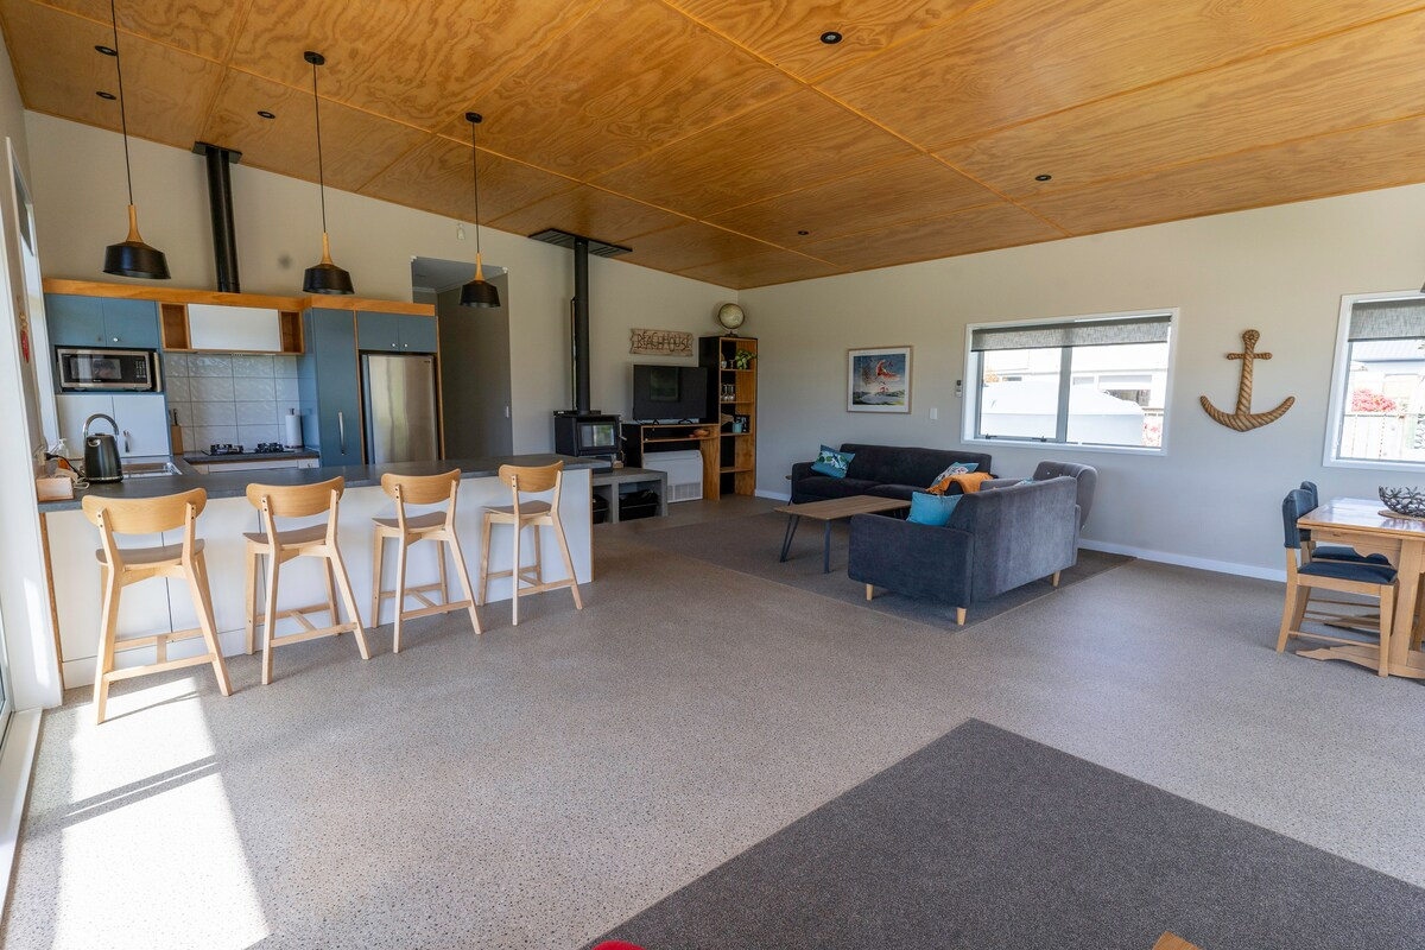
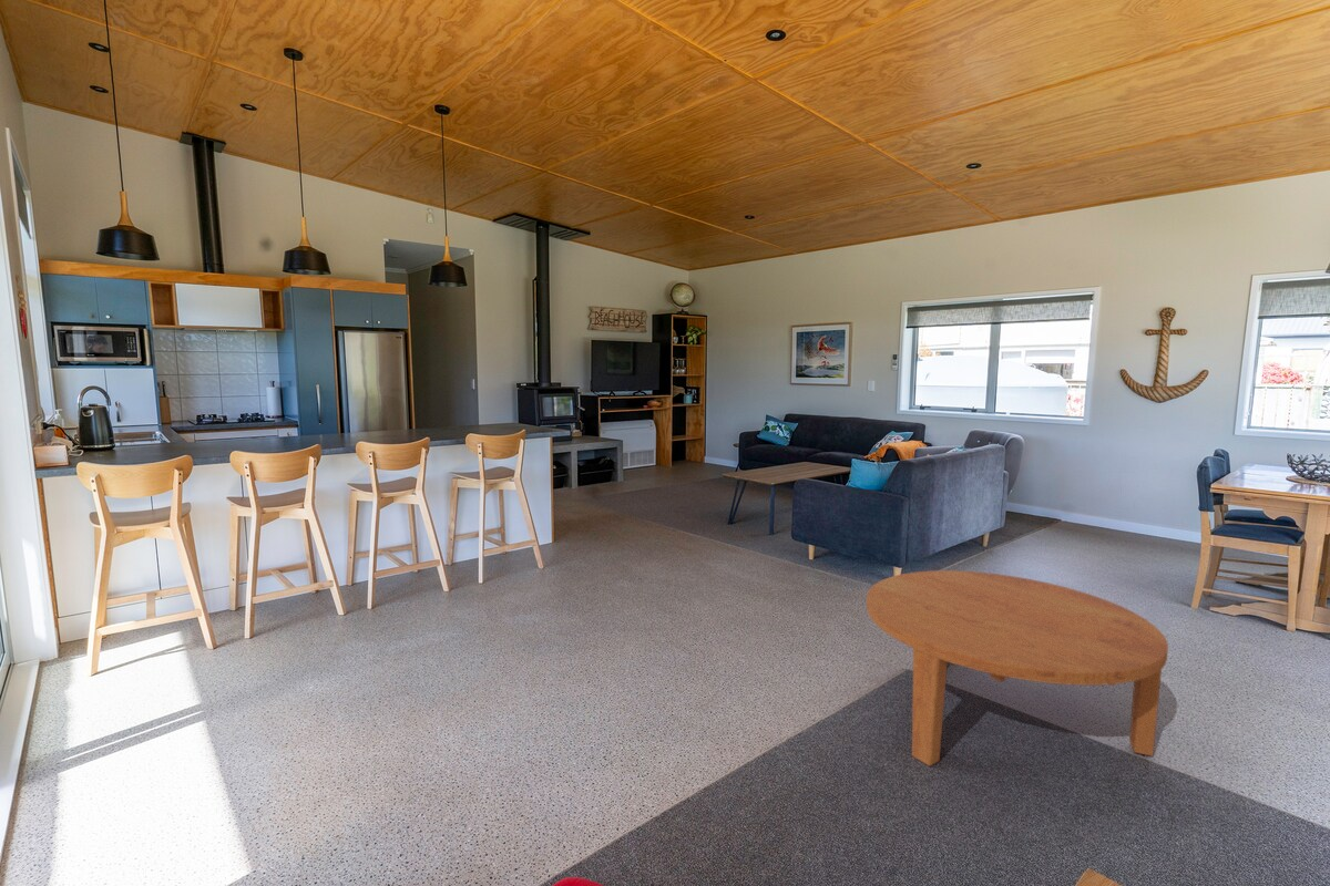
+ coffee table [866,569,1169,767]
